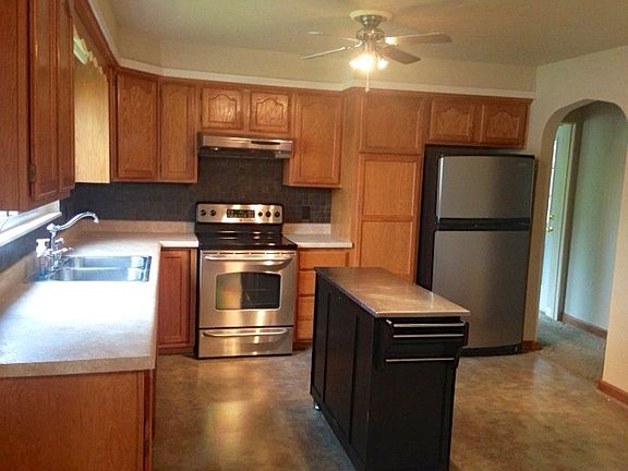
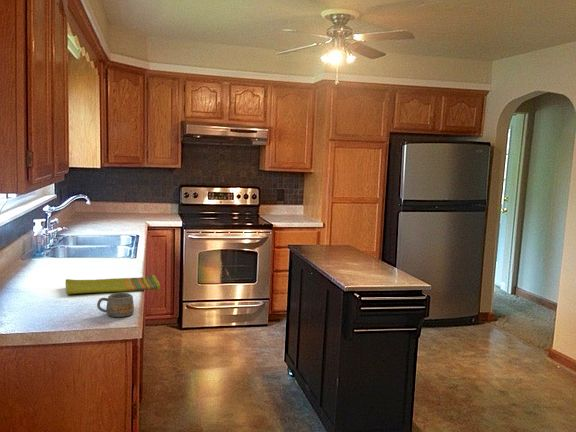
+ dish towel [65,274,161,295]
+ mug [96,292,135,318]
